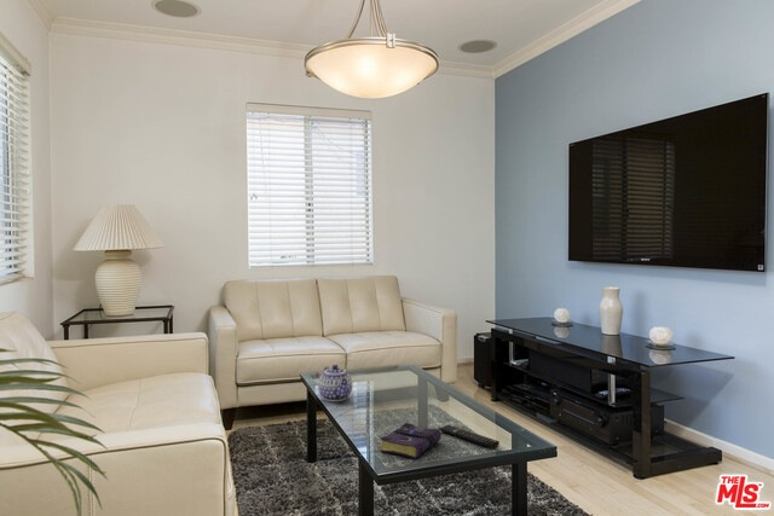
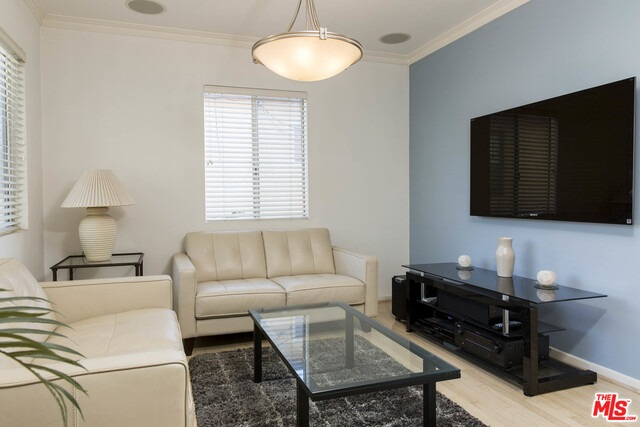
- book [380,422,443,460]
- teapot [317,364,353,402]
- remote control [438,424,501,450]
